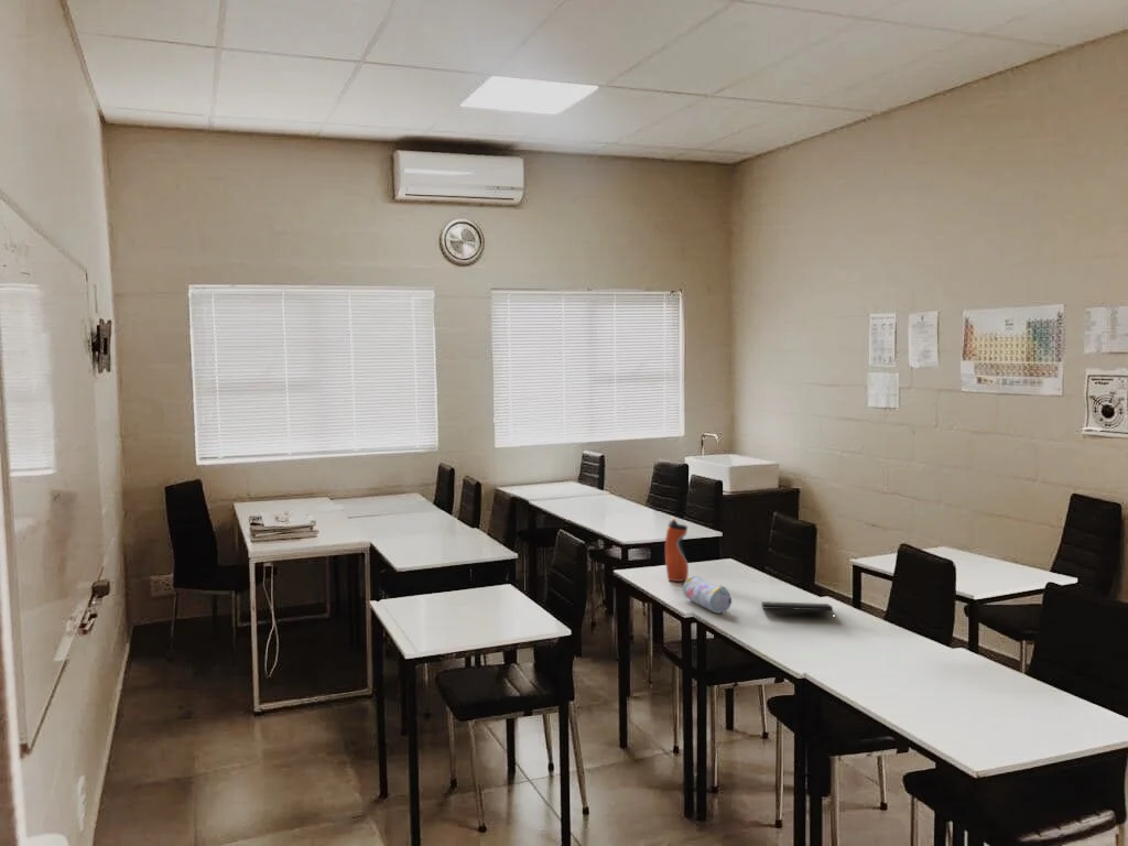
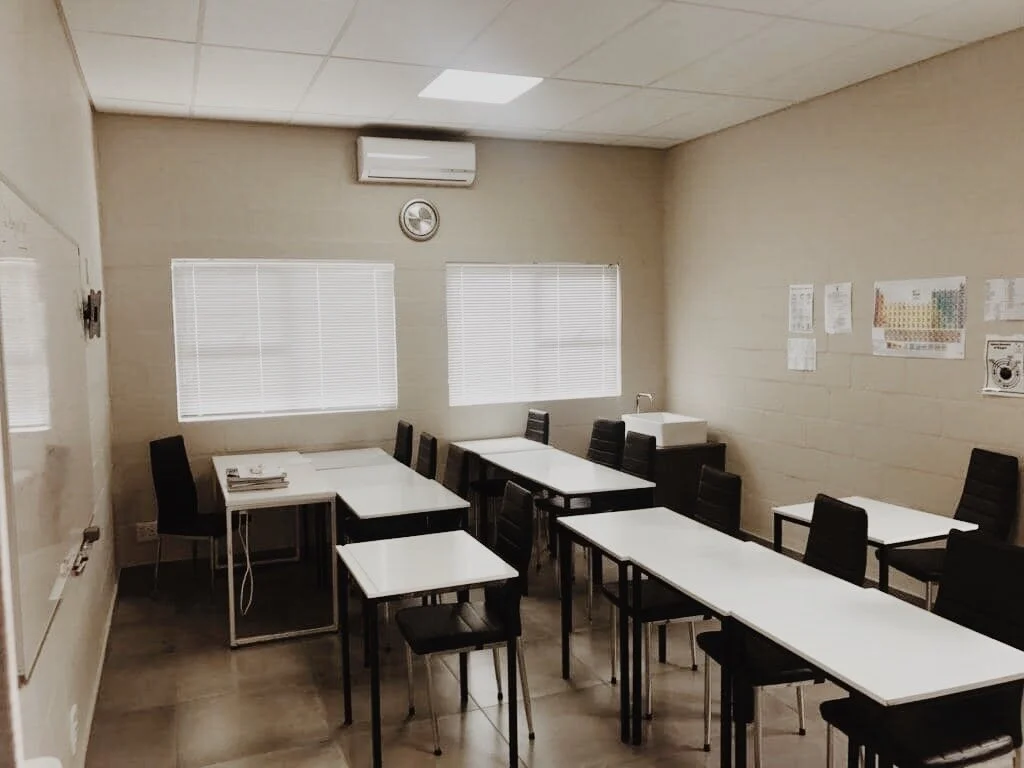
- water bottle [664,517,690,583]
- pencil case [682,575,733,614]
- notepad [760,600,836,621]
